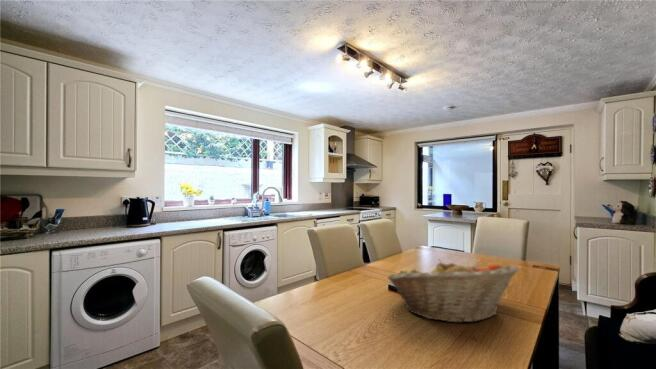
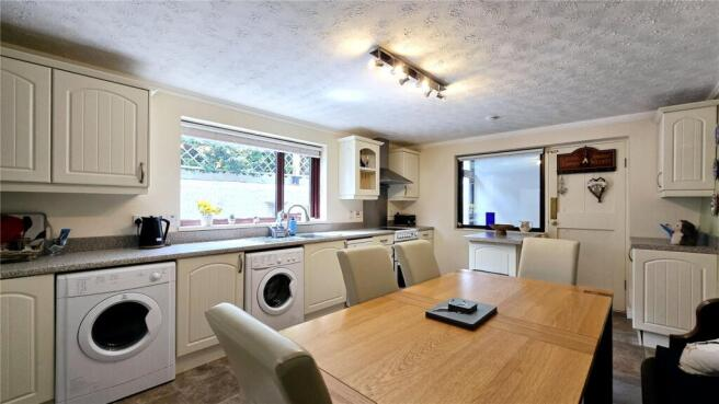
- fruit basket [386,258,521,324]
